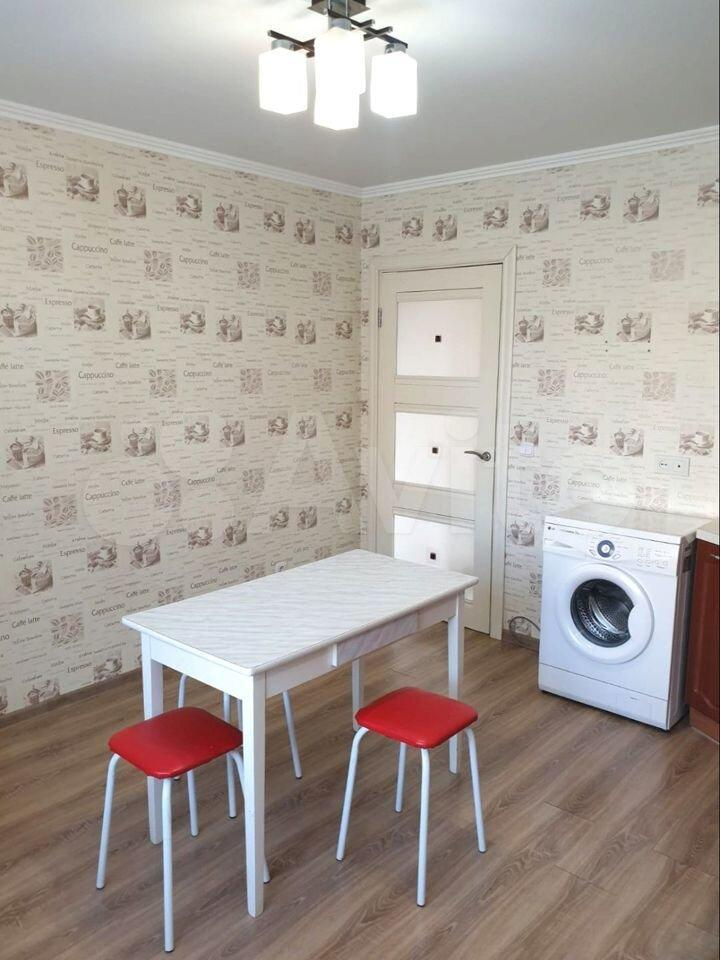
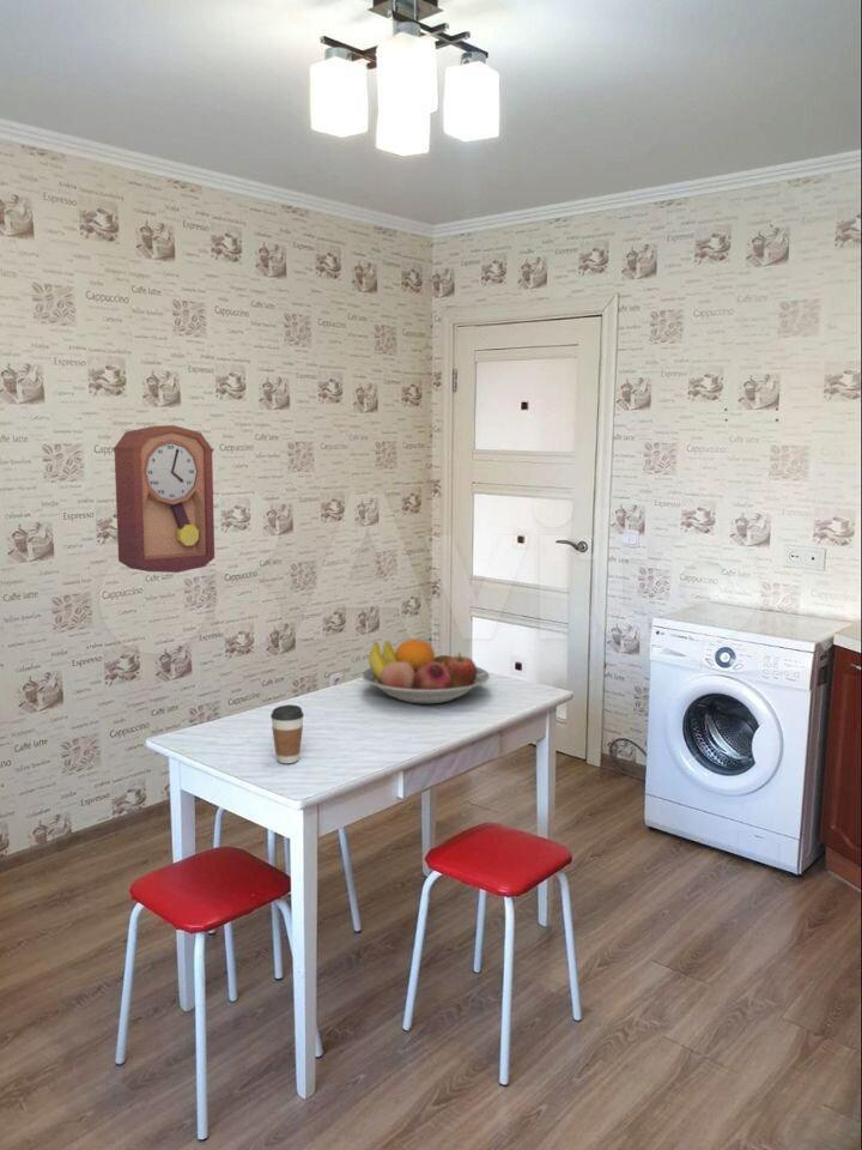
+ fruit bowl [360,638,491,704]
+ pendulum clock [111,424,216,574]
+ coffee cup [269,703,305,764]
